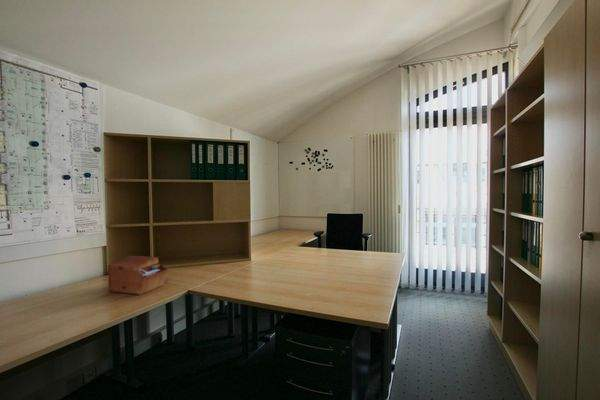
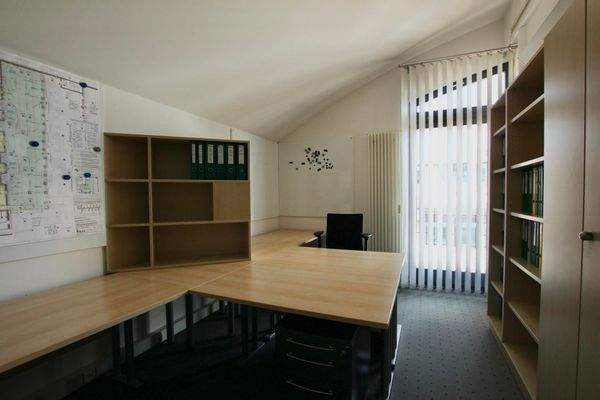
- sewing box [107,255,169,296]
